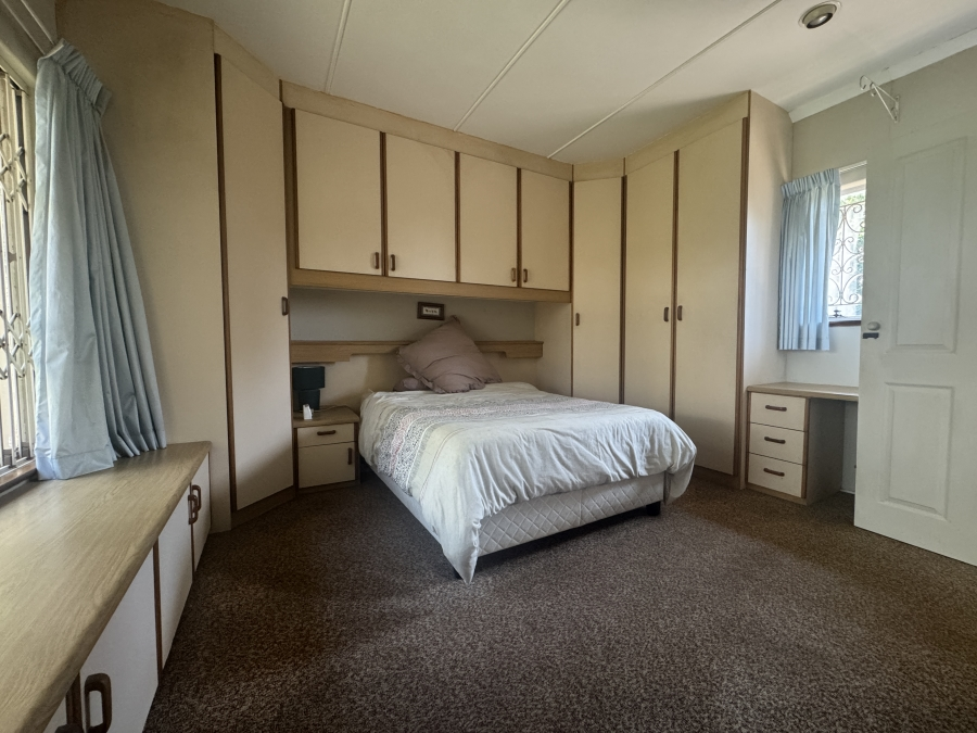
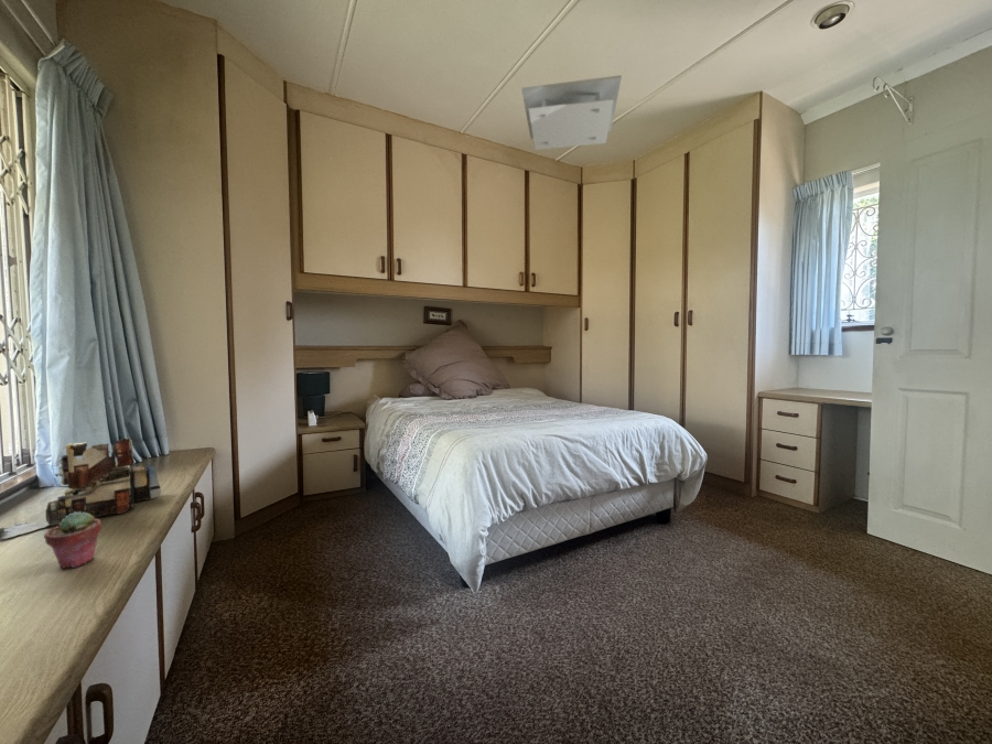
+ potted succulent [43,511,103,570]
+ ceiling light [520,74,623,151]
+ ruined building [0,434,162,540]
